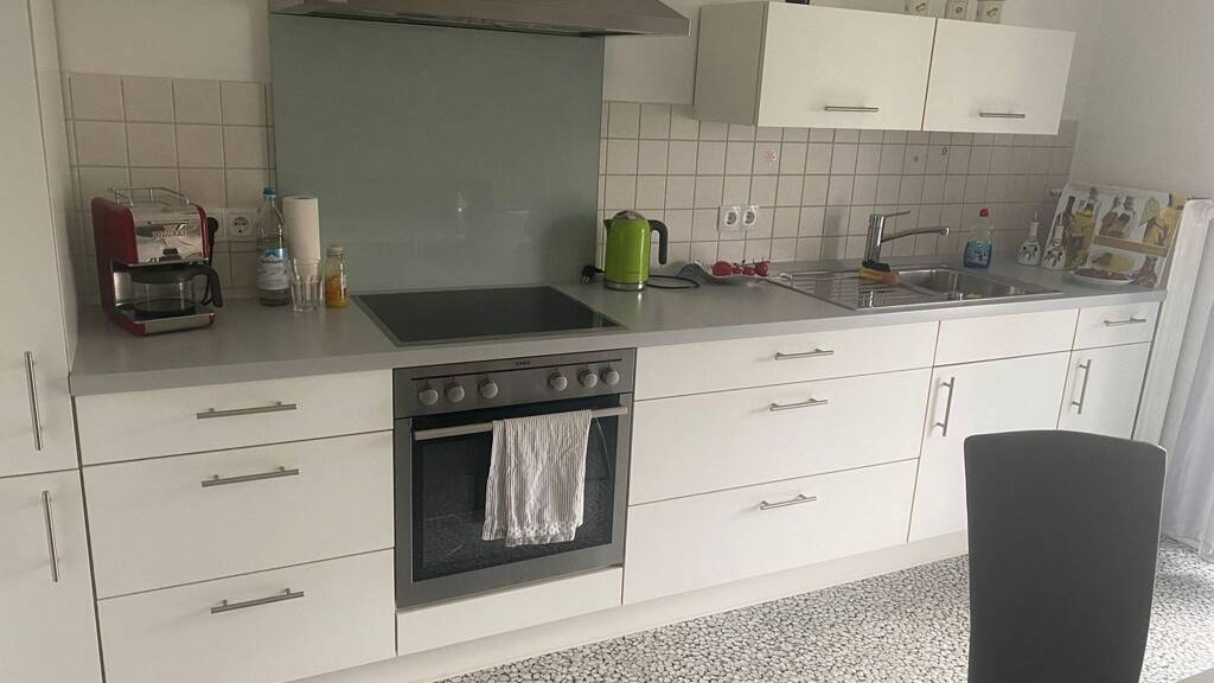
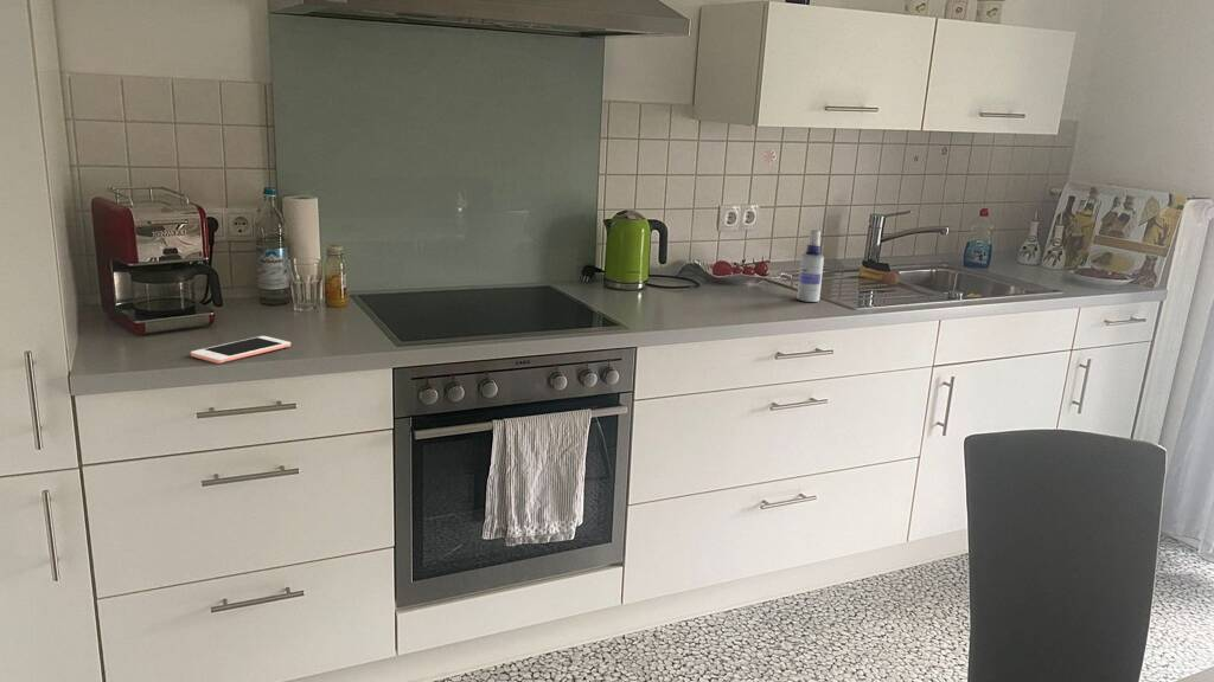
+ spray bottle [796,229,825,303]
+ cell phone [190,335,292,365]
